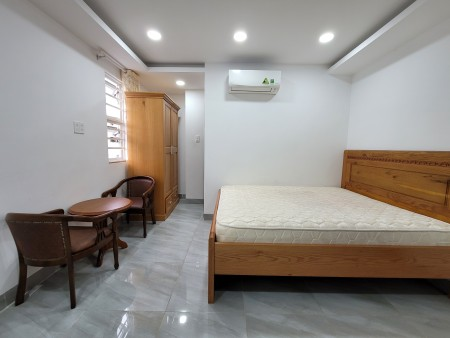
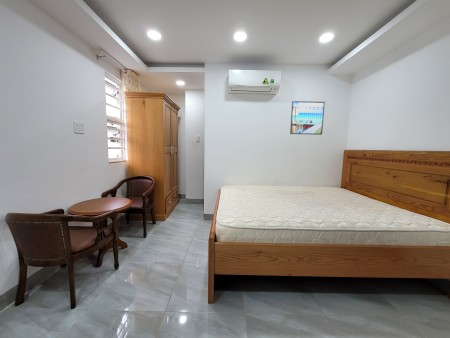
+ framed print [289,100,326,136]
